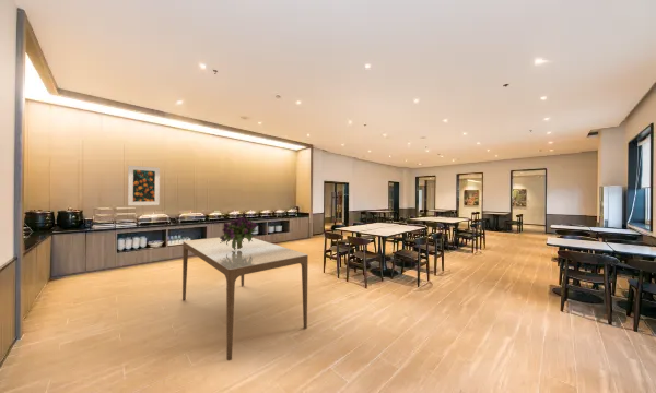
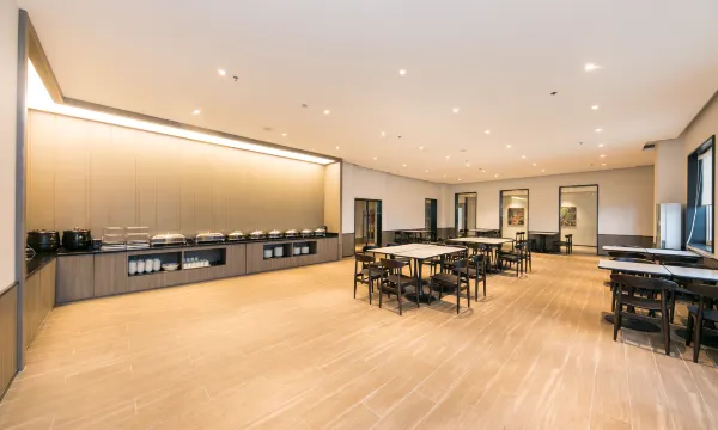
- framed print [127,165,161,206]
- dining table [181,237,309,361]
- bouquet [219,216,259,250]
